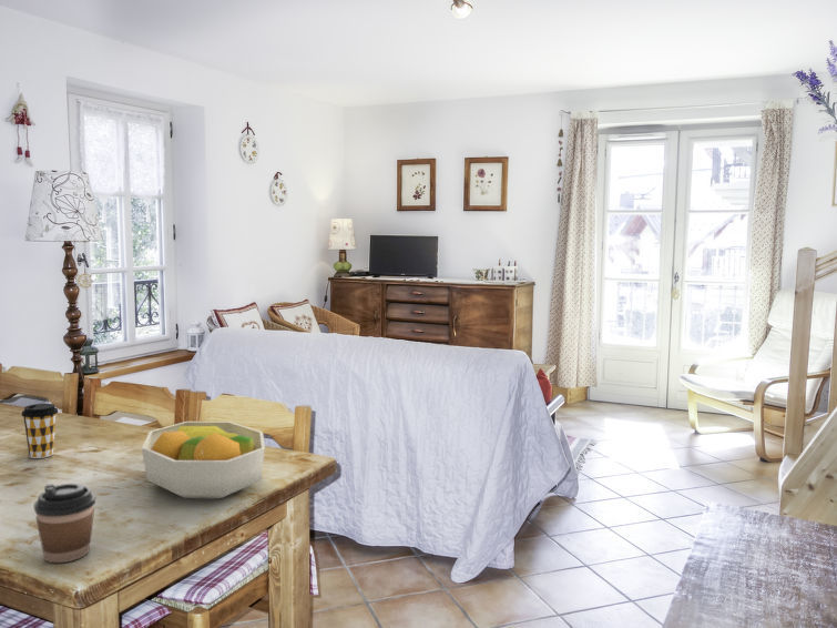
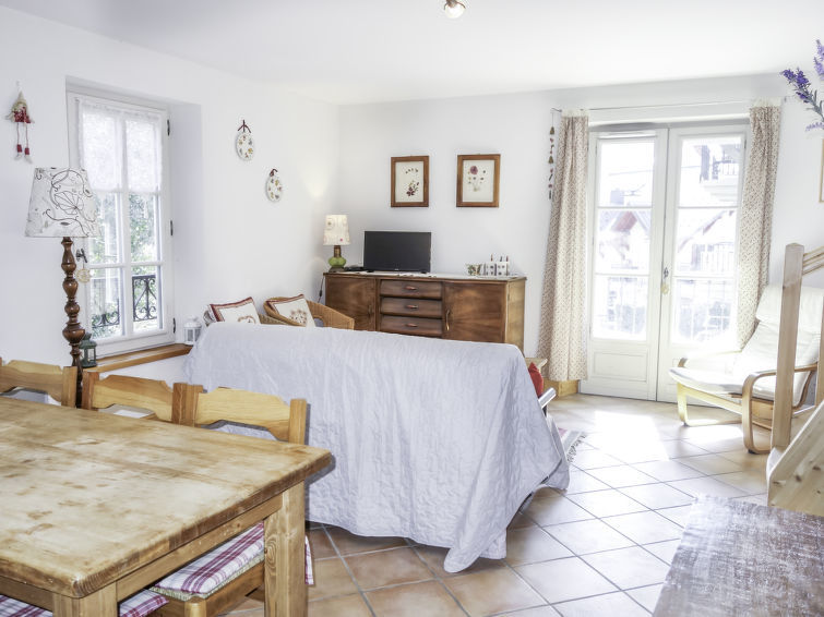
- coffee cup [33,482,96,564]
- fruit bowl [141,421,266,499]
- coffee cup [20,403,59,459]
